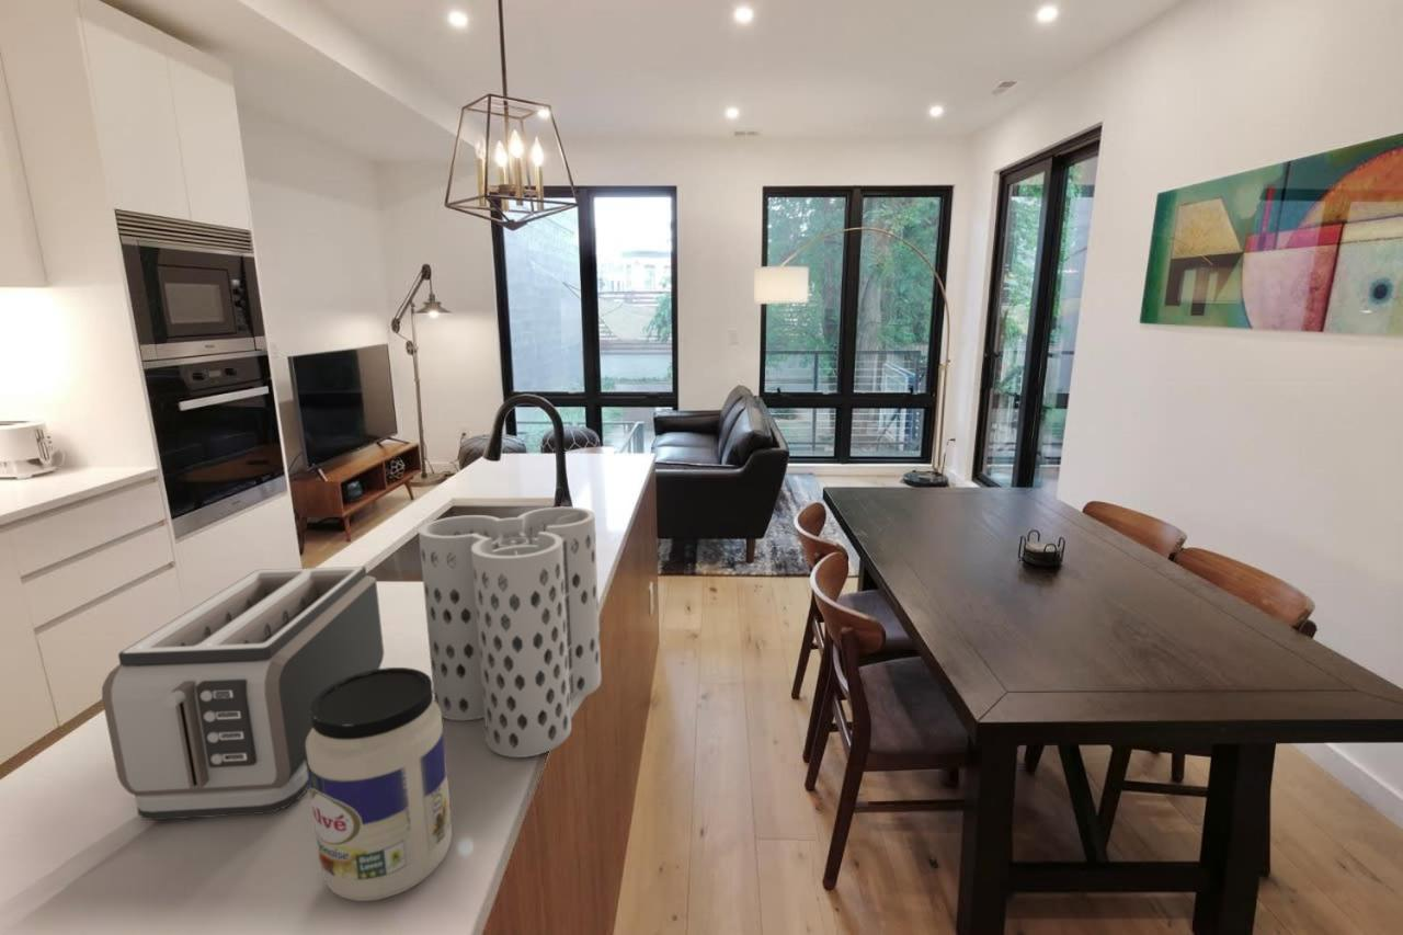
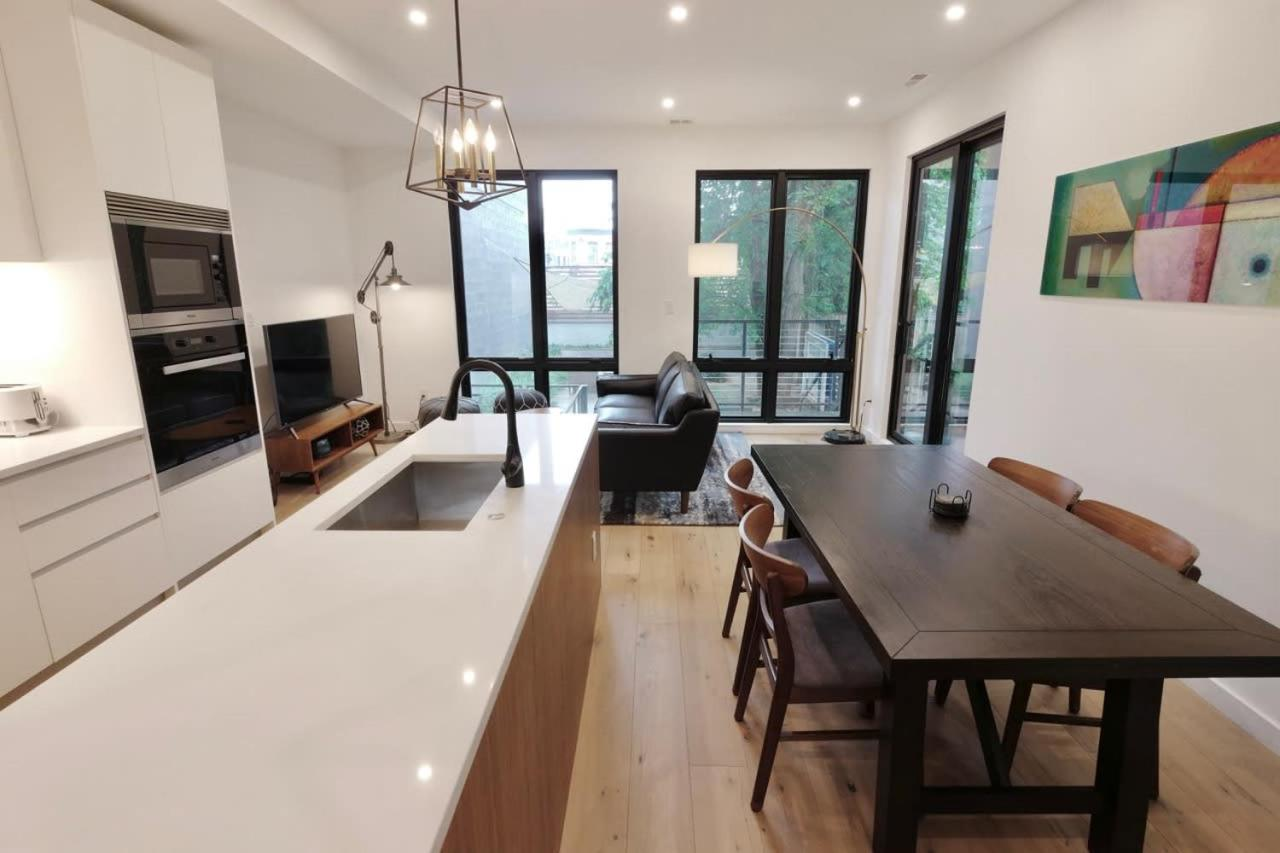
- jar [306,666,453,902]
- utensil holder [418,506,602,759]
- toaster [101,566,385,821]
